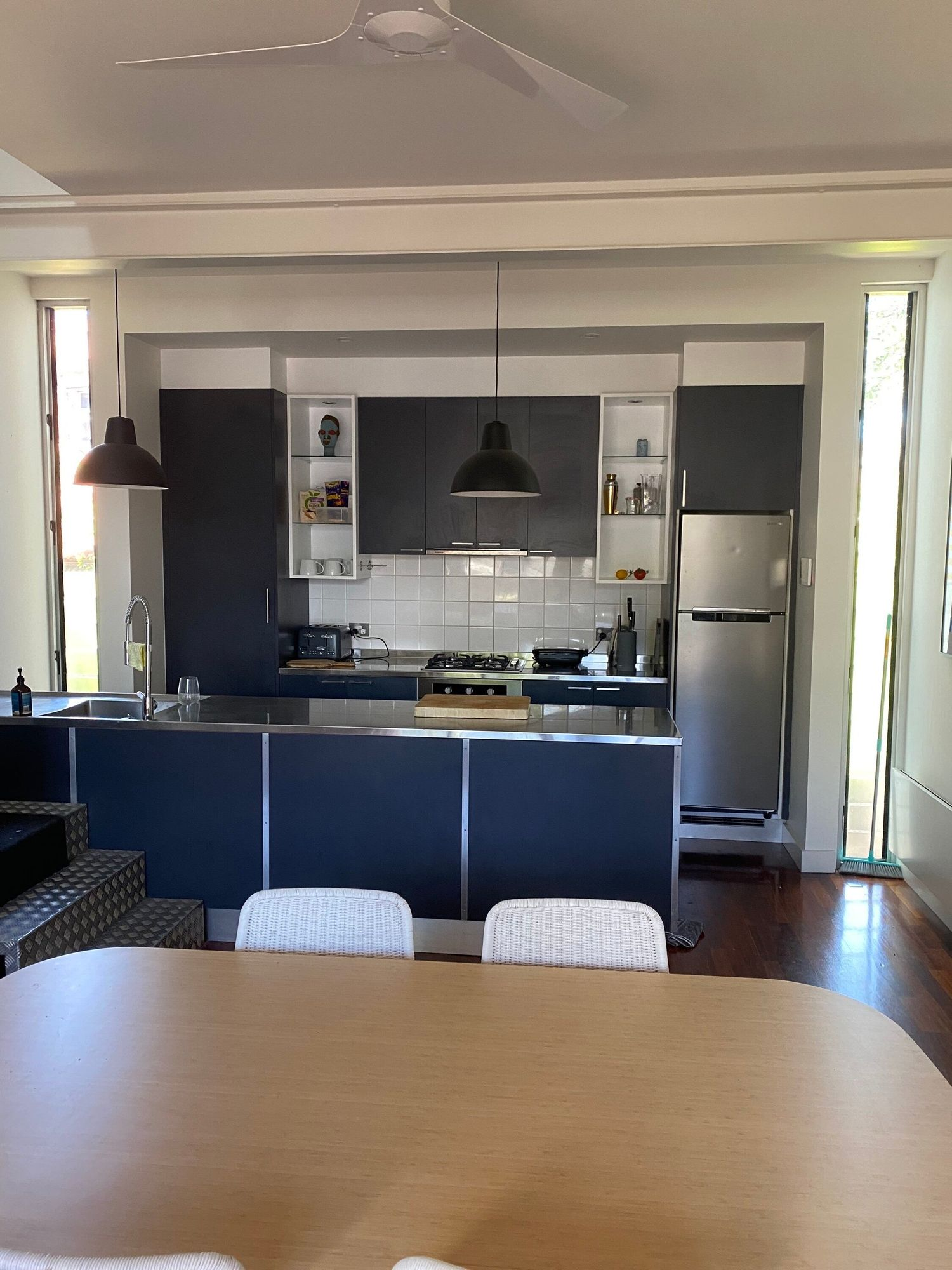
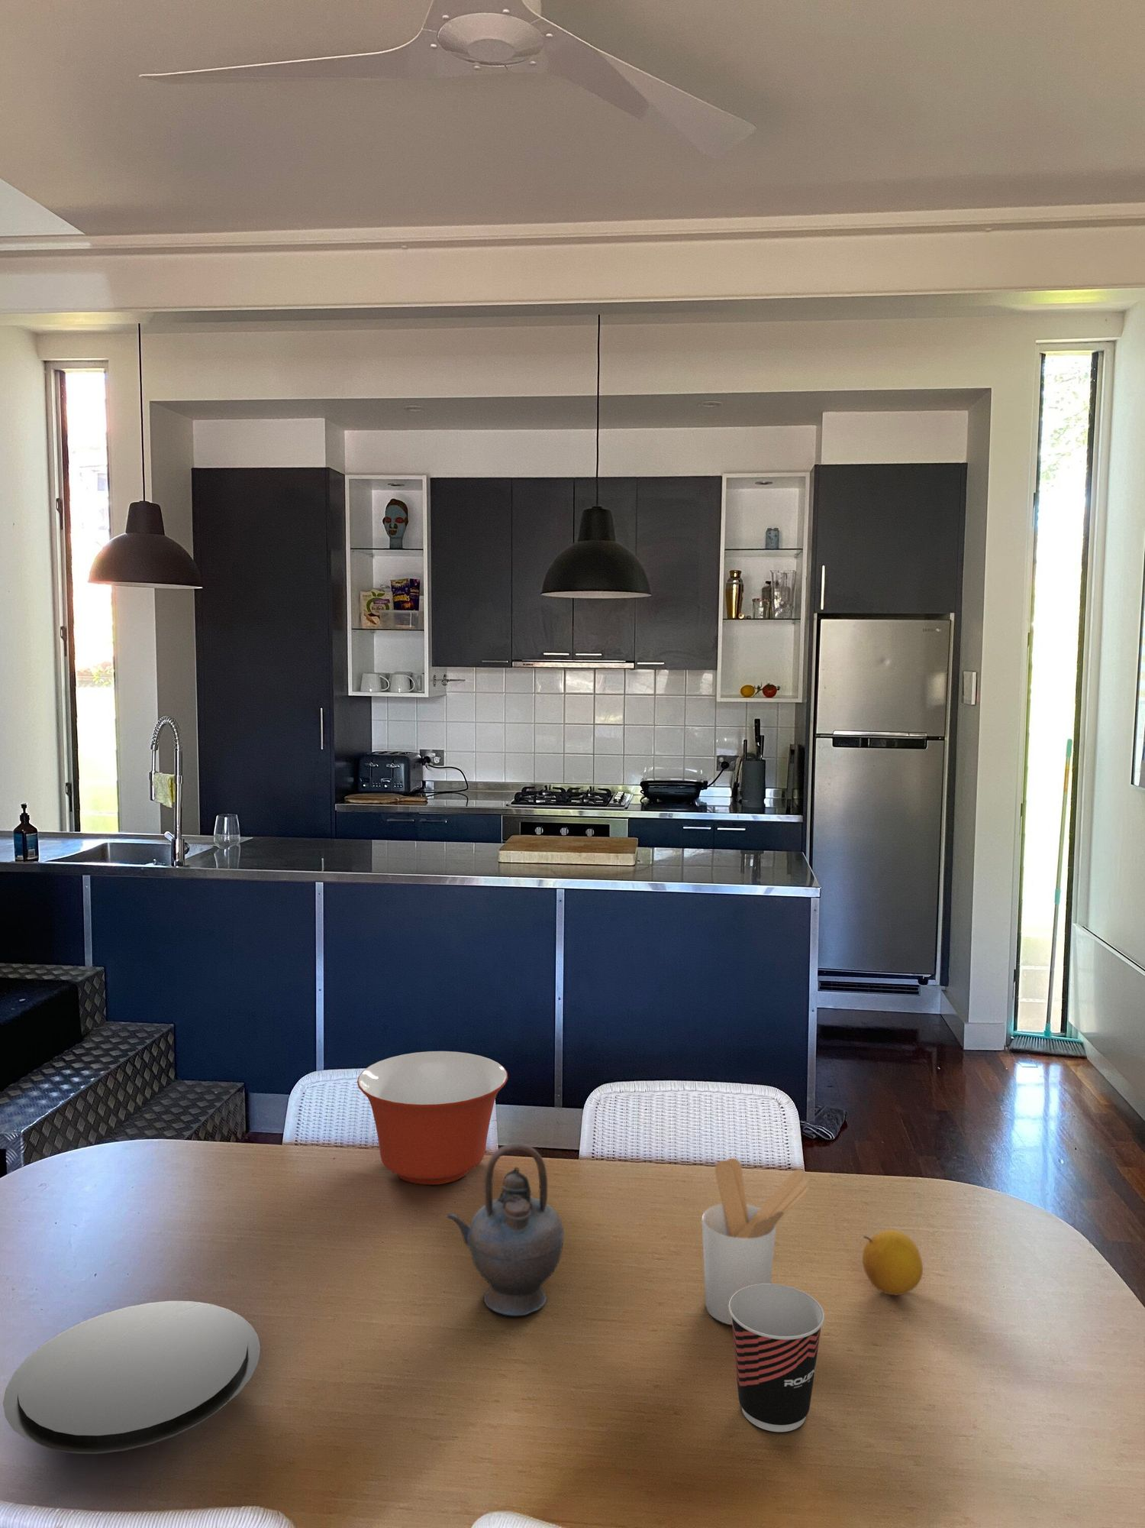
+ mixing bowl [356,1050,509,1186]
+ utensil holder [701,1157,809,1326]
+ plate [2,1301,261,1455]
+ cup [728,1283,825,1433]
+ teapot [446,1142,565,1317]
+ fruit [862,1230,924,1296]
